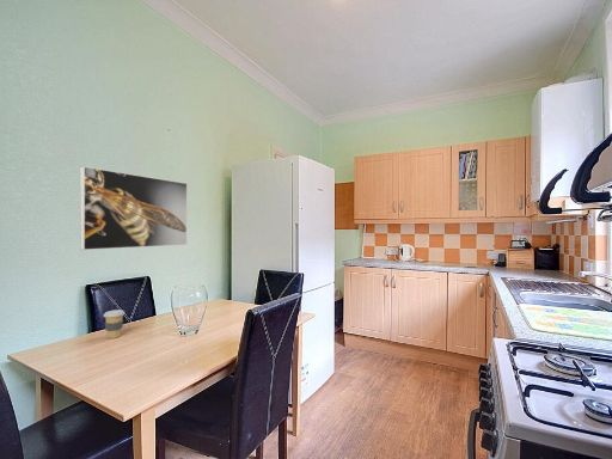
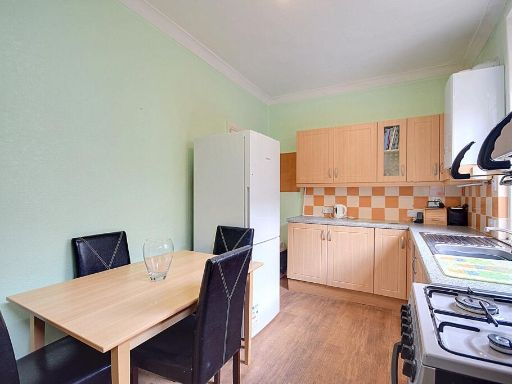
- coffee cup [103,308,126,339]
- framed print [79,165,189,251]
